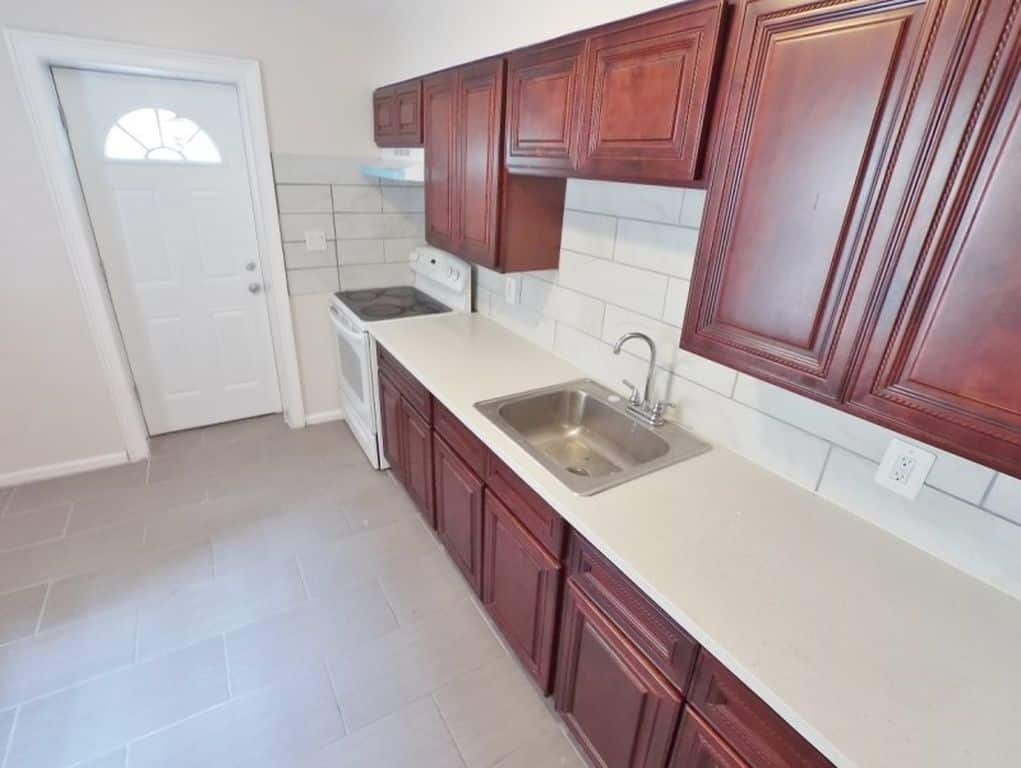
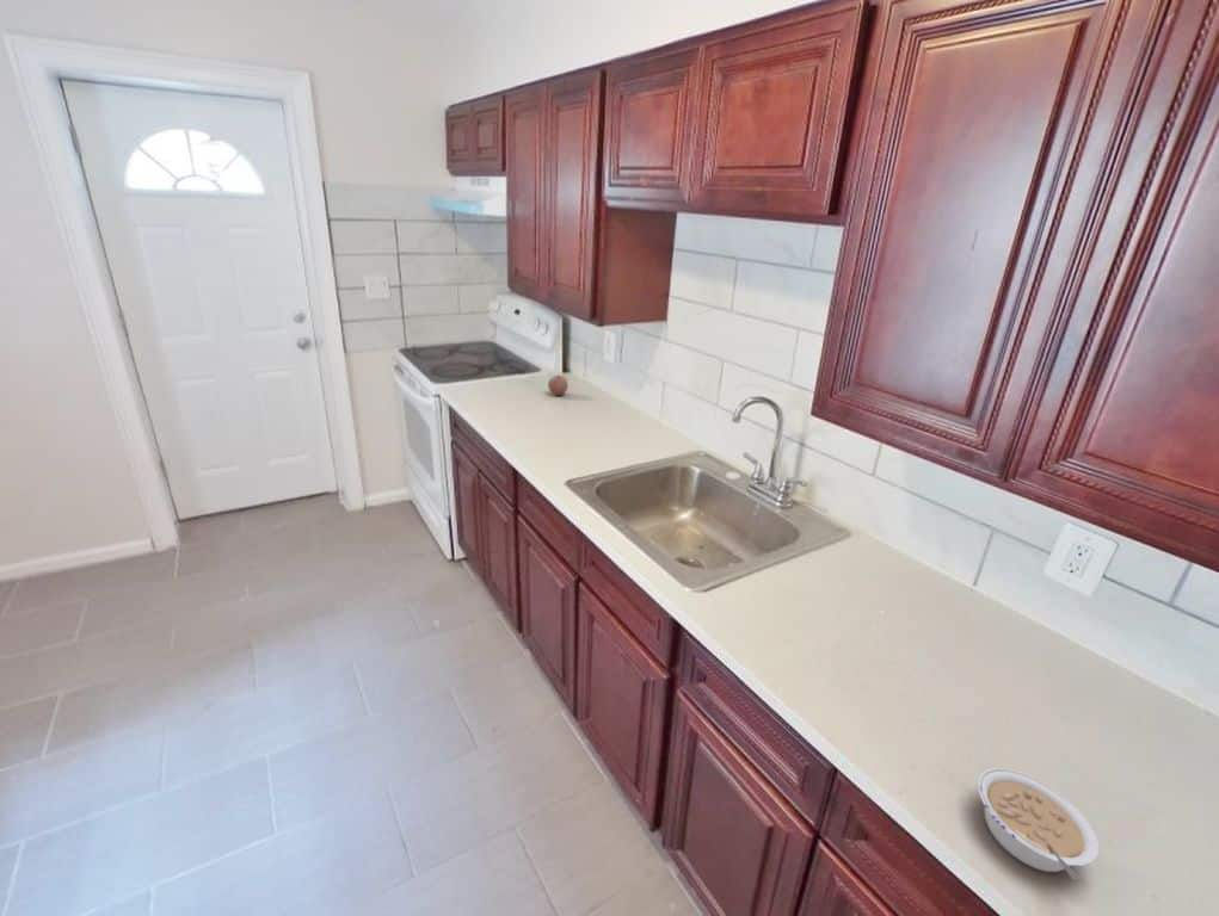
+ legume [977,767,1101,883]
+ fruit [547,375,570,396]
